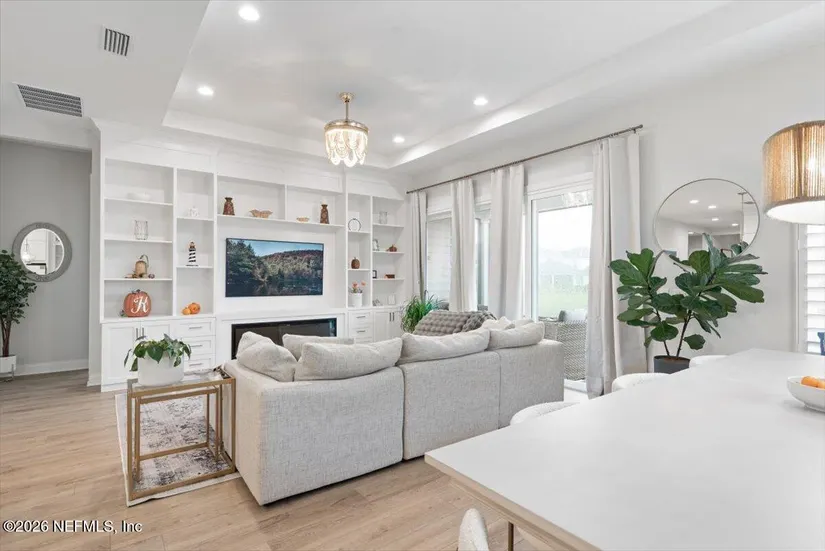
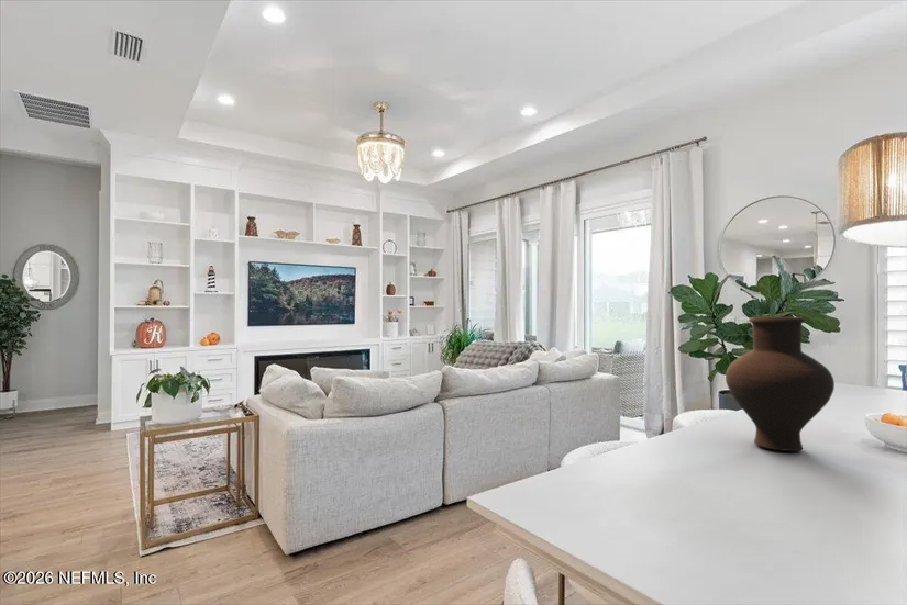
+ vase [725,316,836,452]
